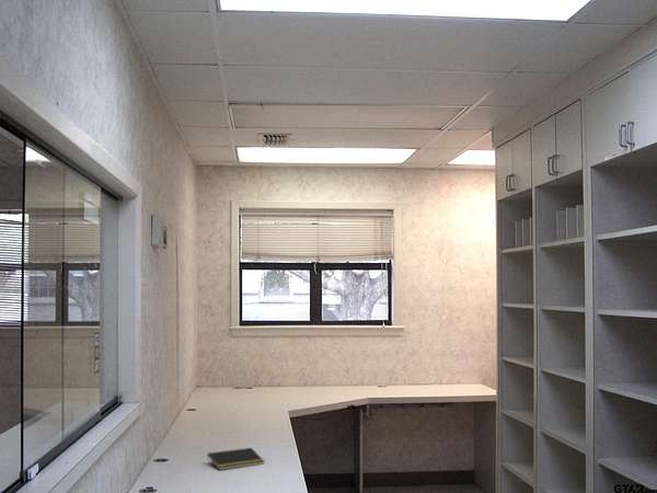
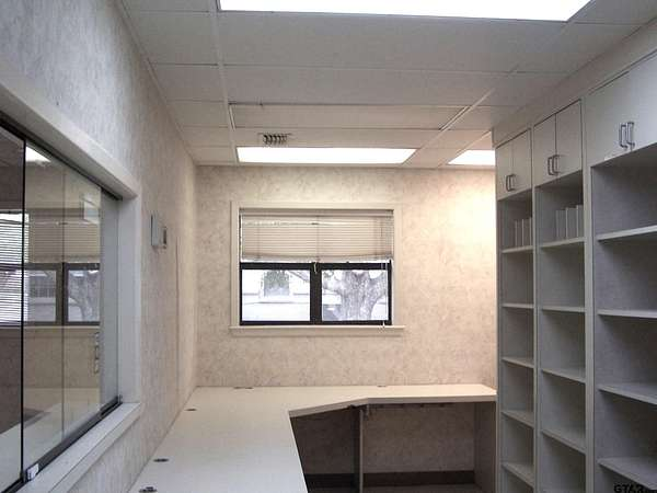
- notepad [206,447,265,471]
